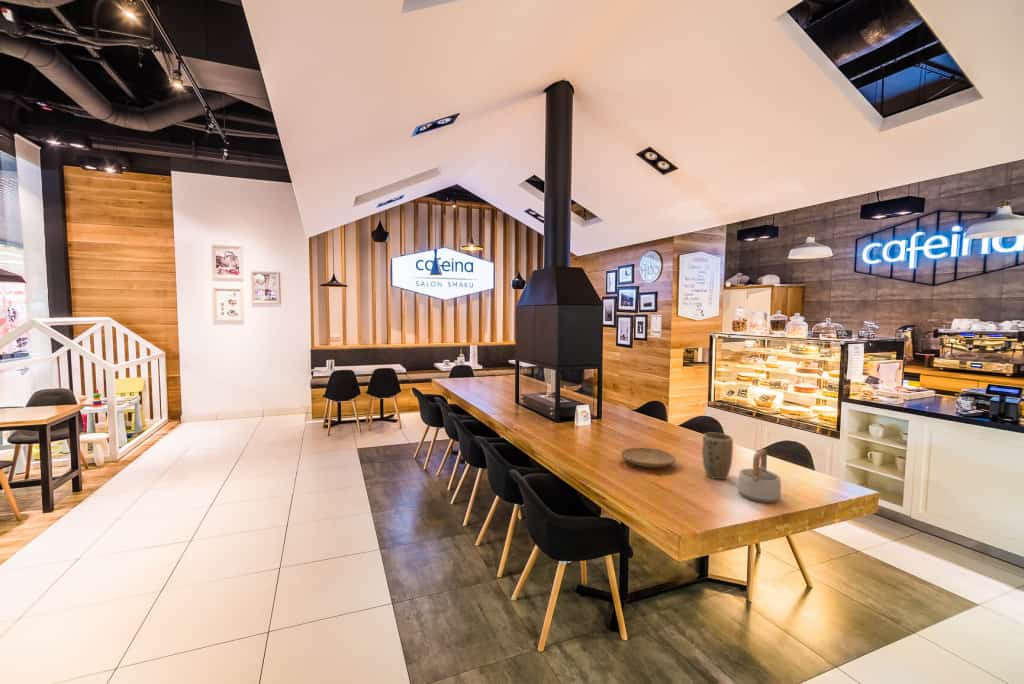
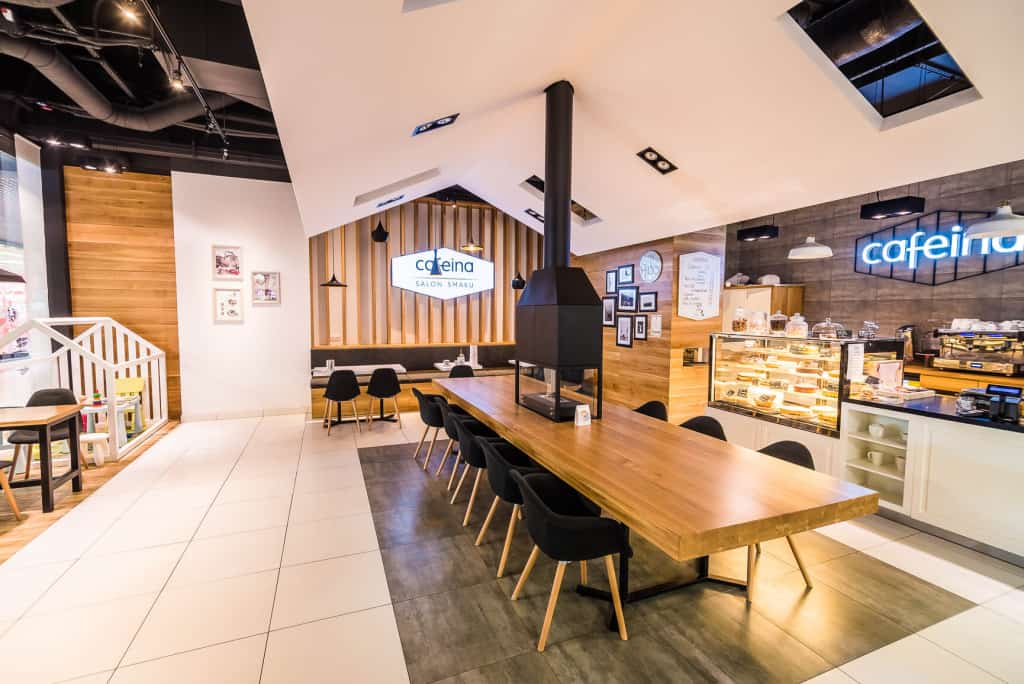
- plant pot [701,432,734,480]
- plate [620,447,677,469]
- teapot [737,448,782,504]
